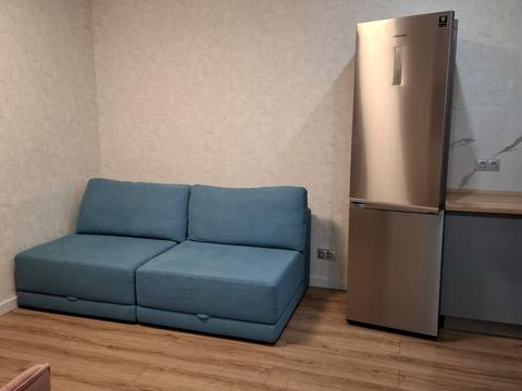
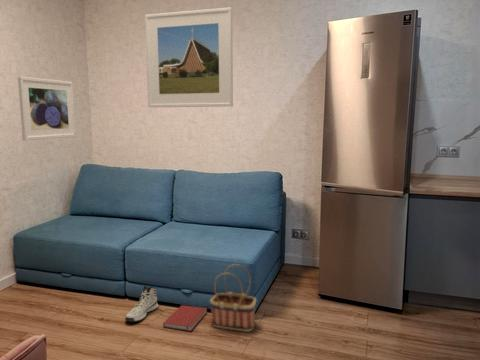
+ sneaker [124,285,159,323]
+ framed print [144,6,234,108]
+ book [162,304,208,332]
+ basket [209,263,257,333]
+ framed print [17,76,77,141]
